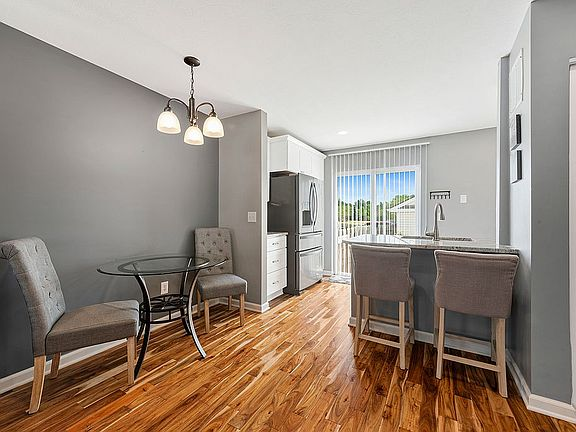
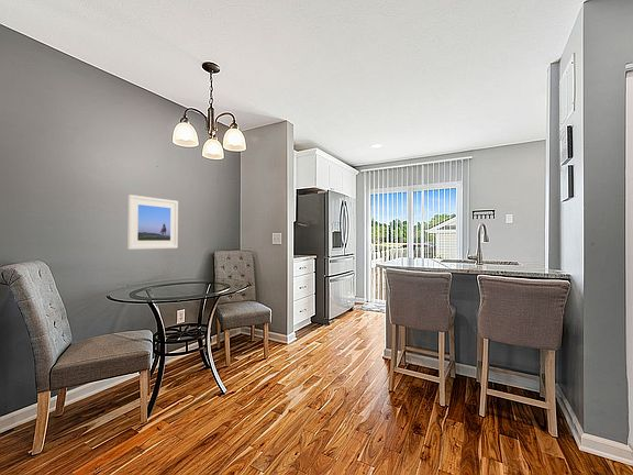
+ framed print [126,194,179,251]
